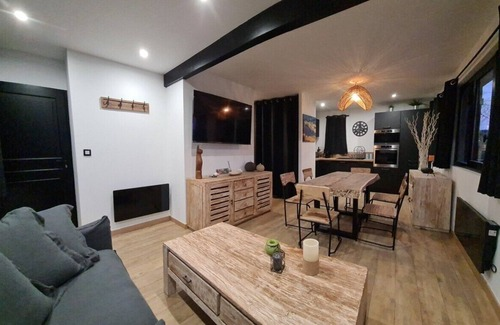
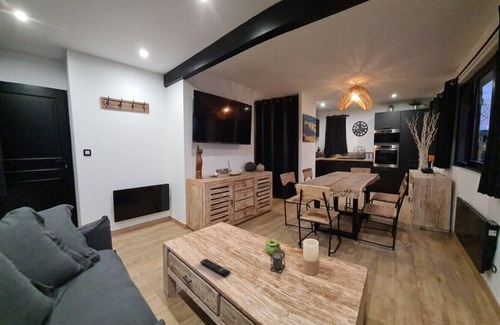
+ remote control [199,258,231,278]
